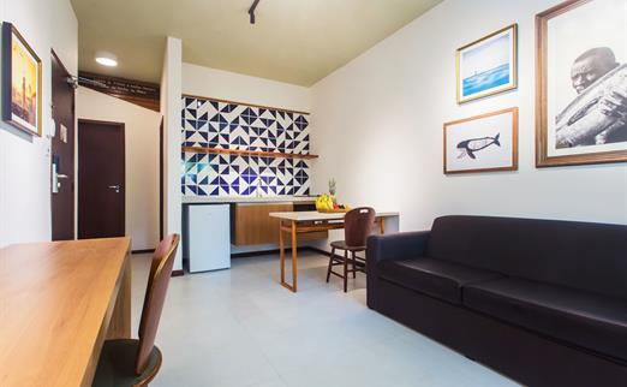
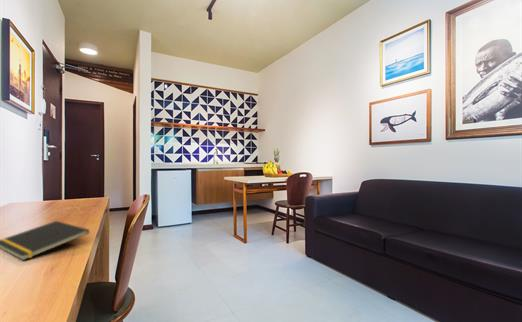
+ notepad [0,220,90,261]
